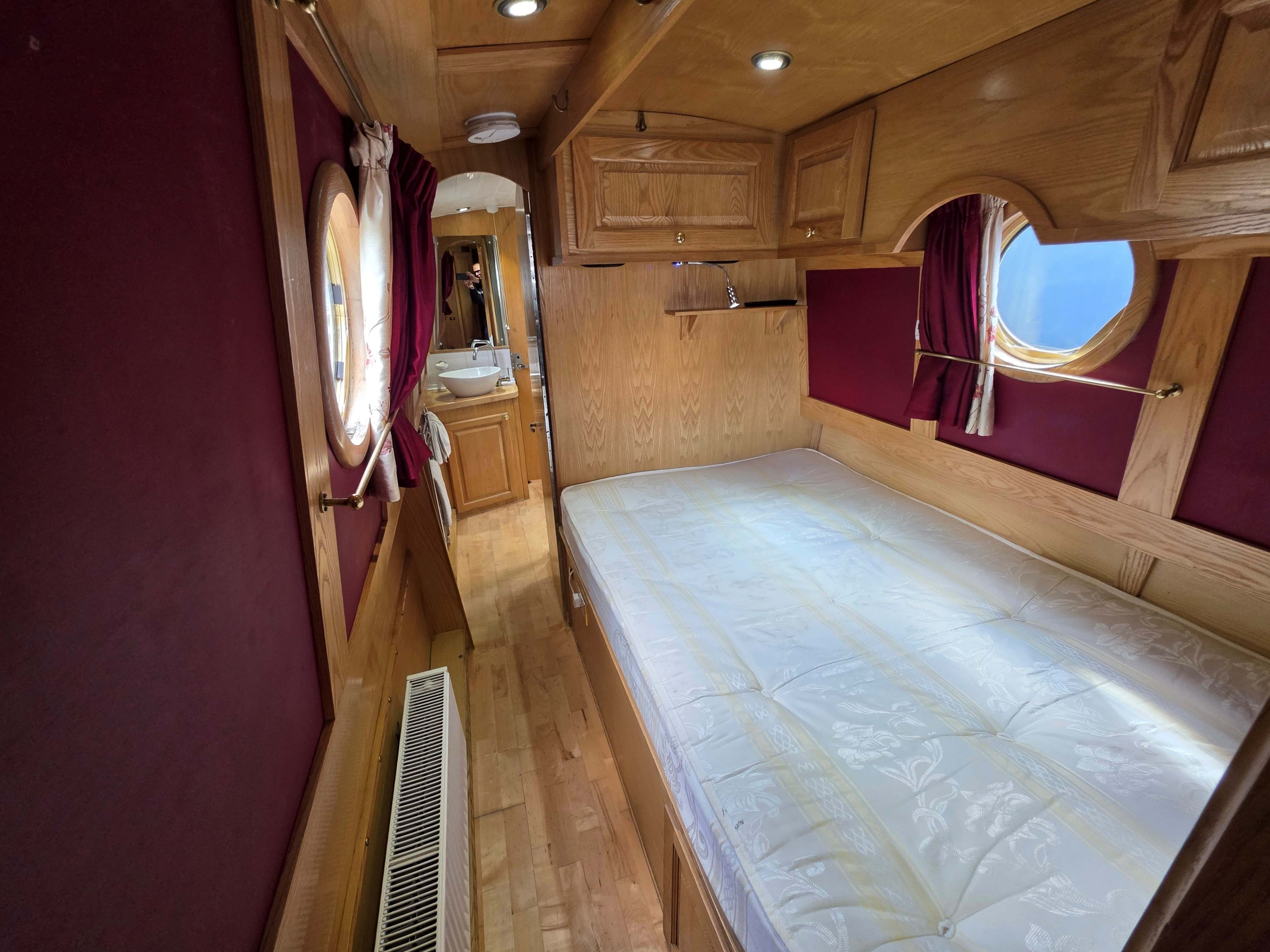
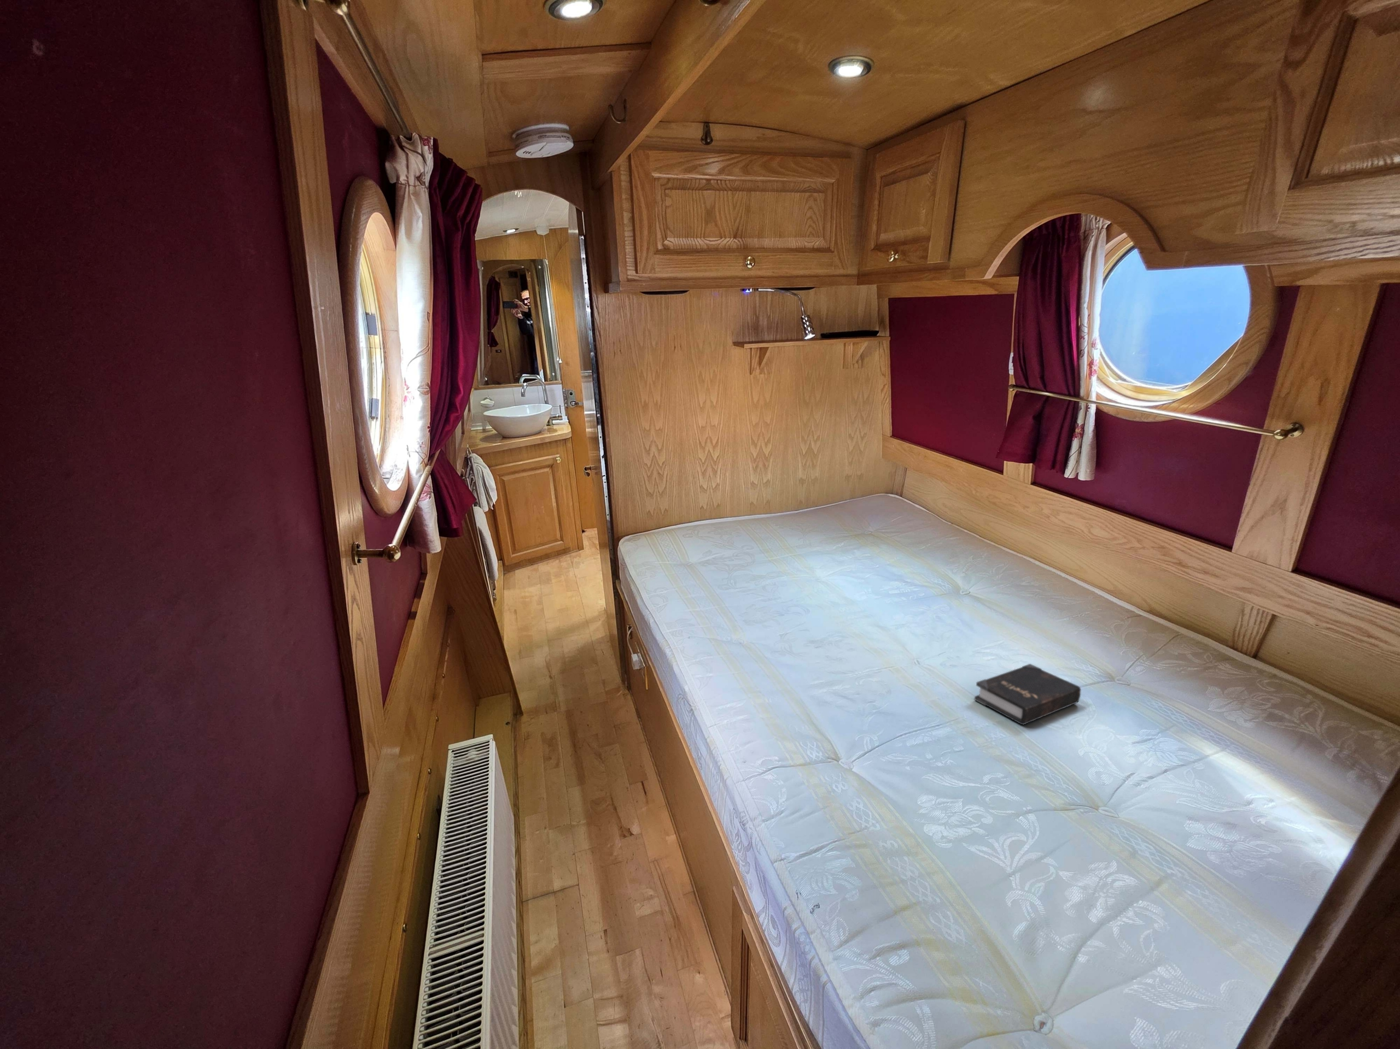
+ hardback book [974,663,1081,725]
